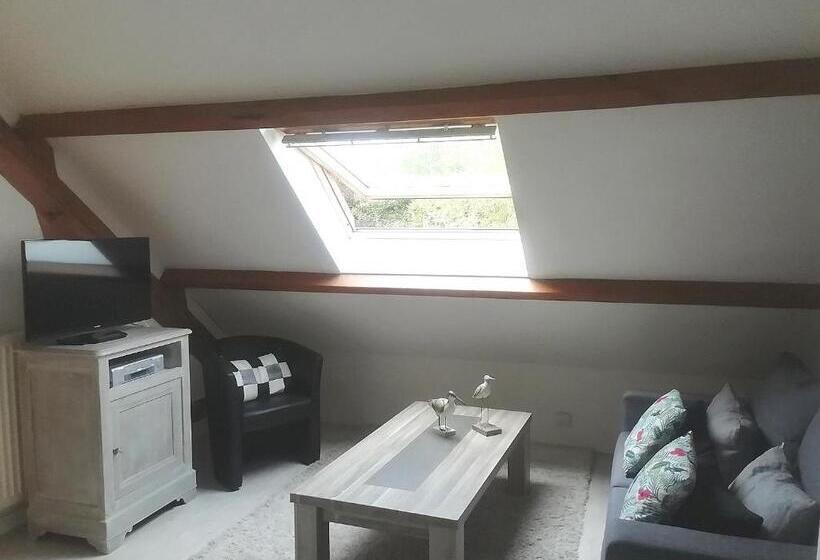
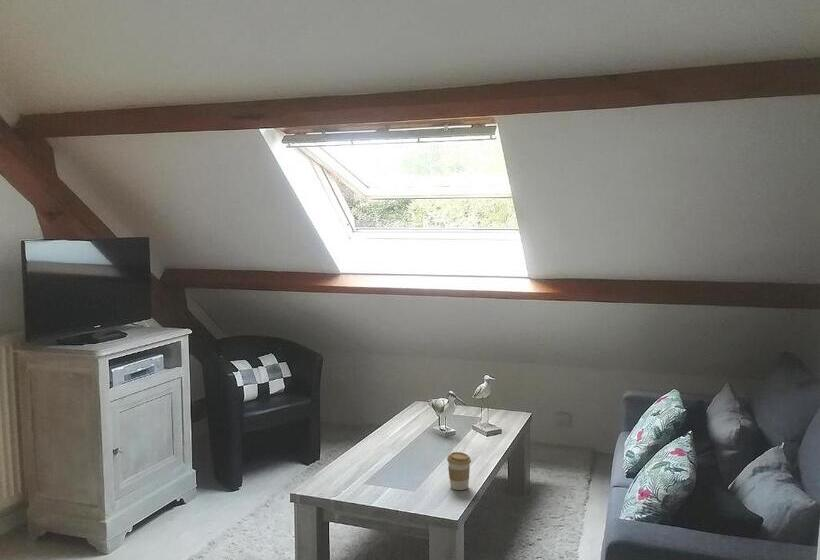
+ coffee cup [446,451,472,491]
